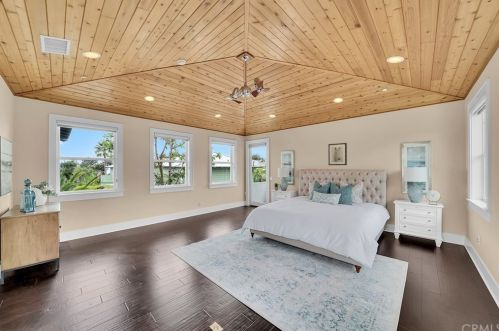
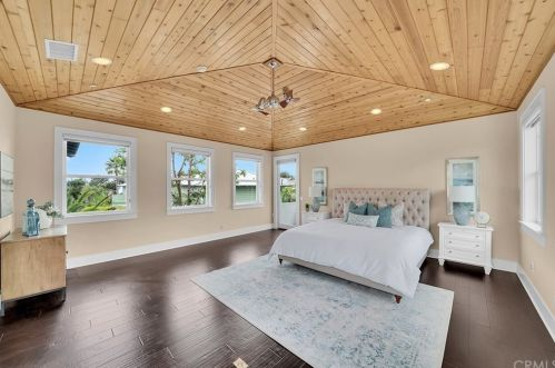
- wall art [327,142,348,166]
